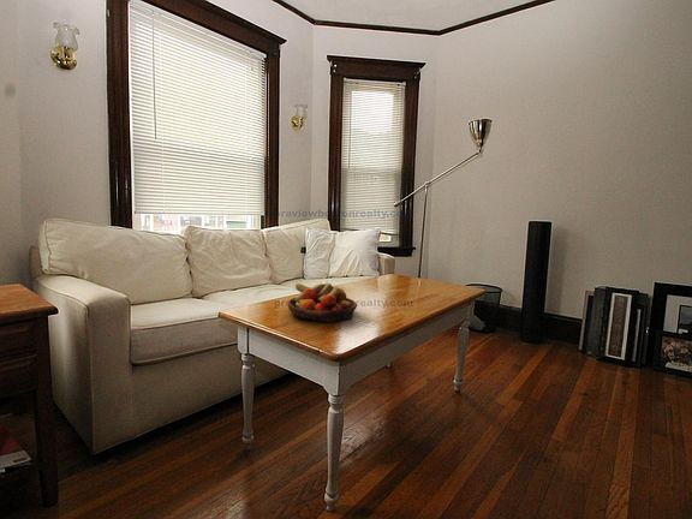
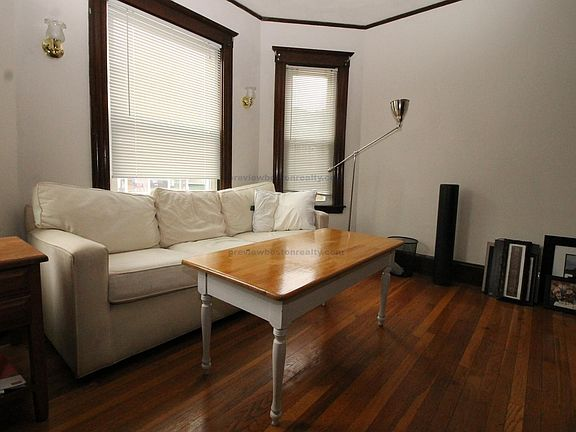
- fruit bowl [287,282,358,323]
